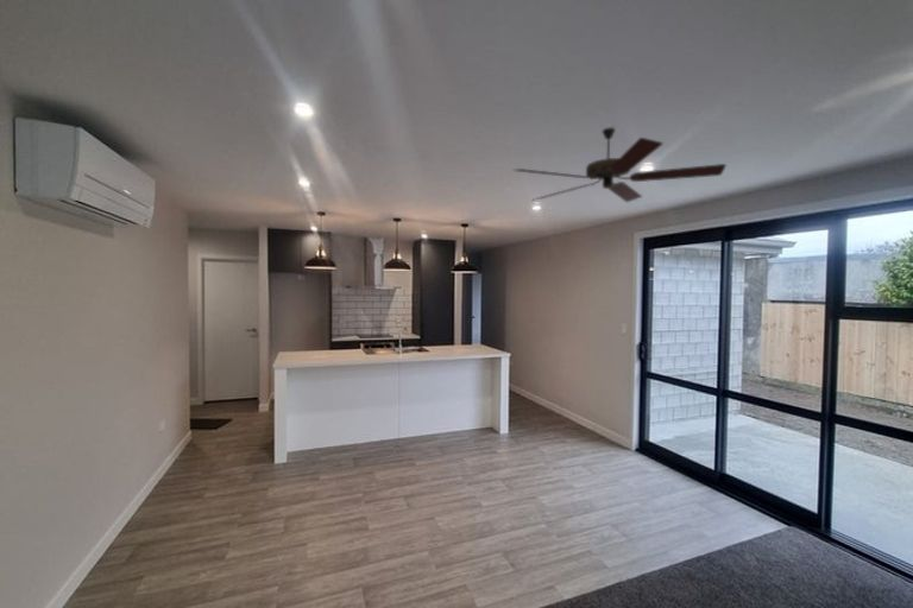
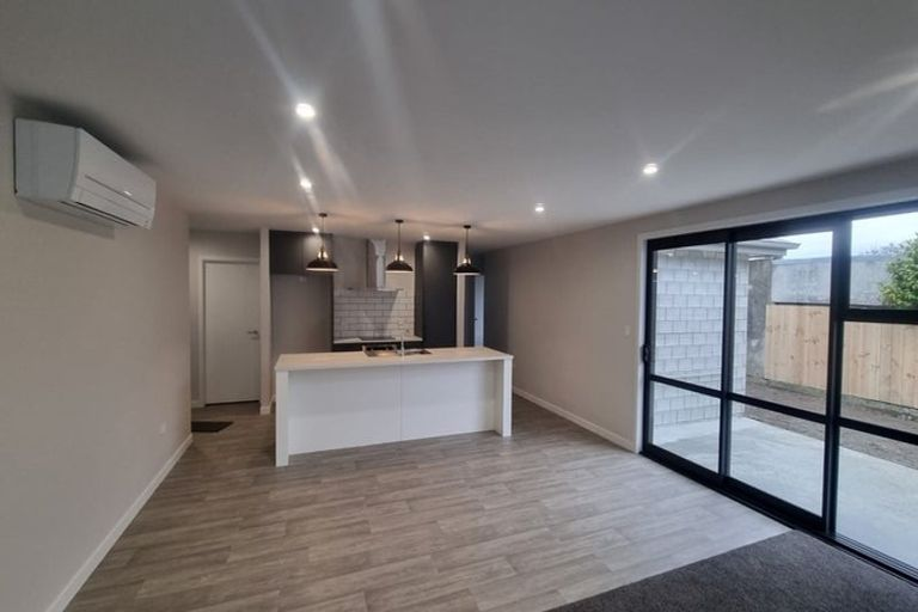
- ceiling fan [512,126,728,203]
